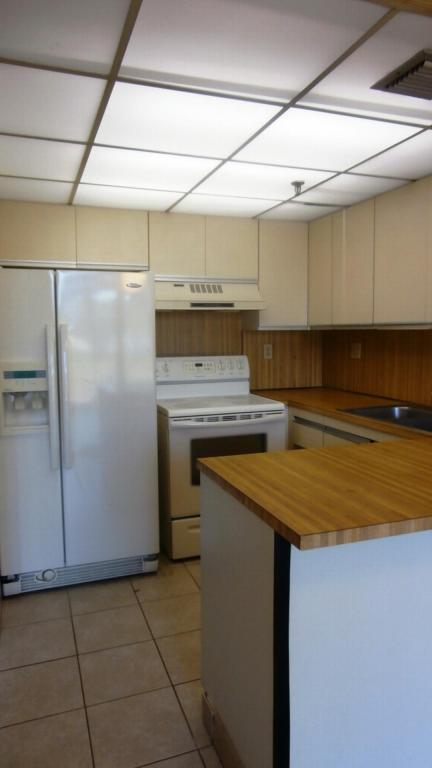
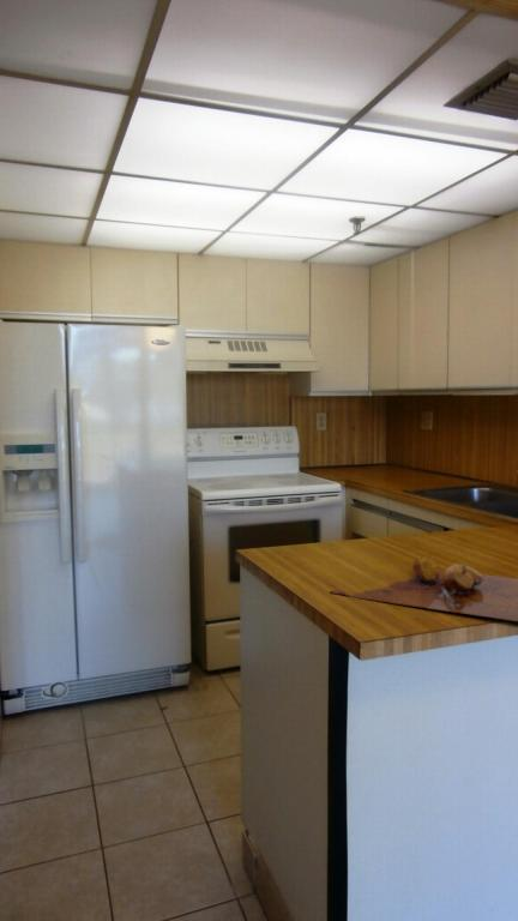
+ cutting board [329,555,518,622]
